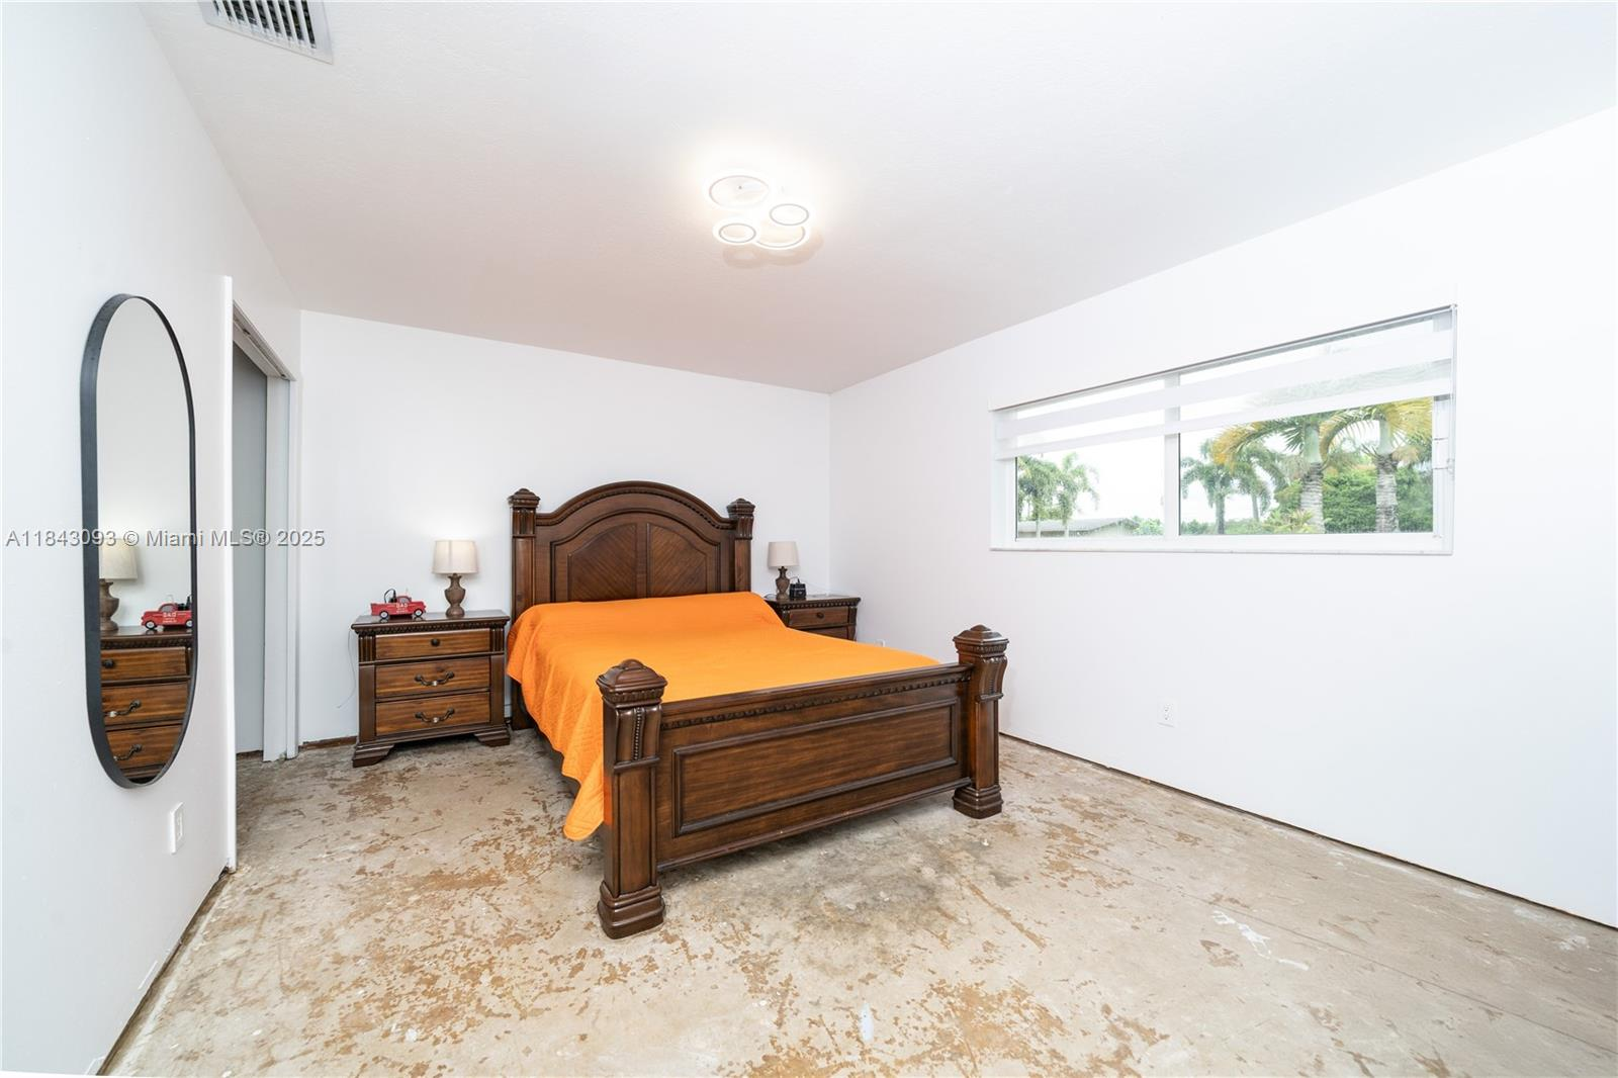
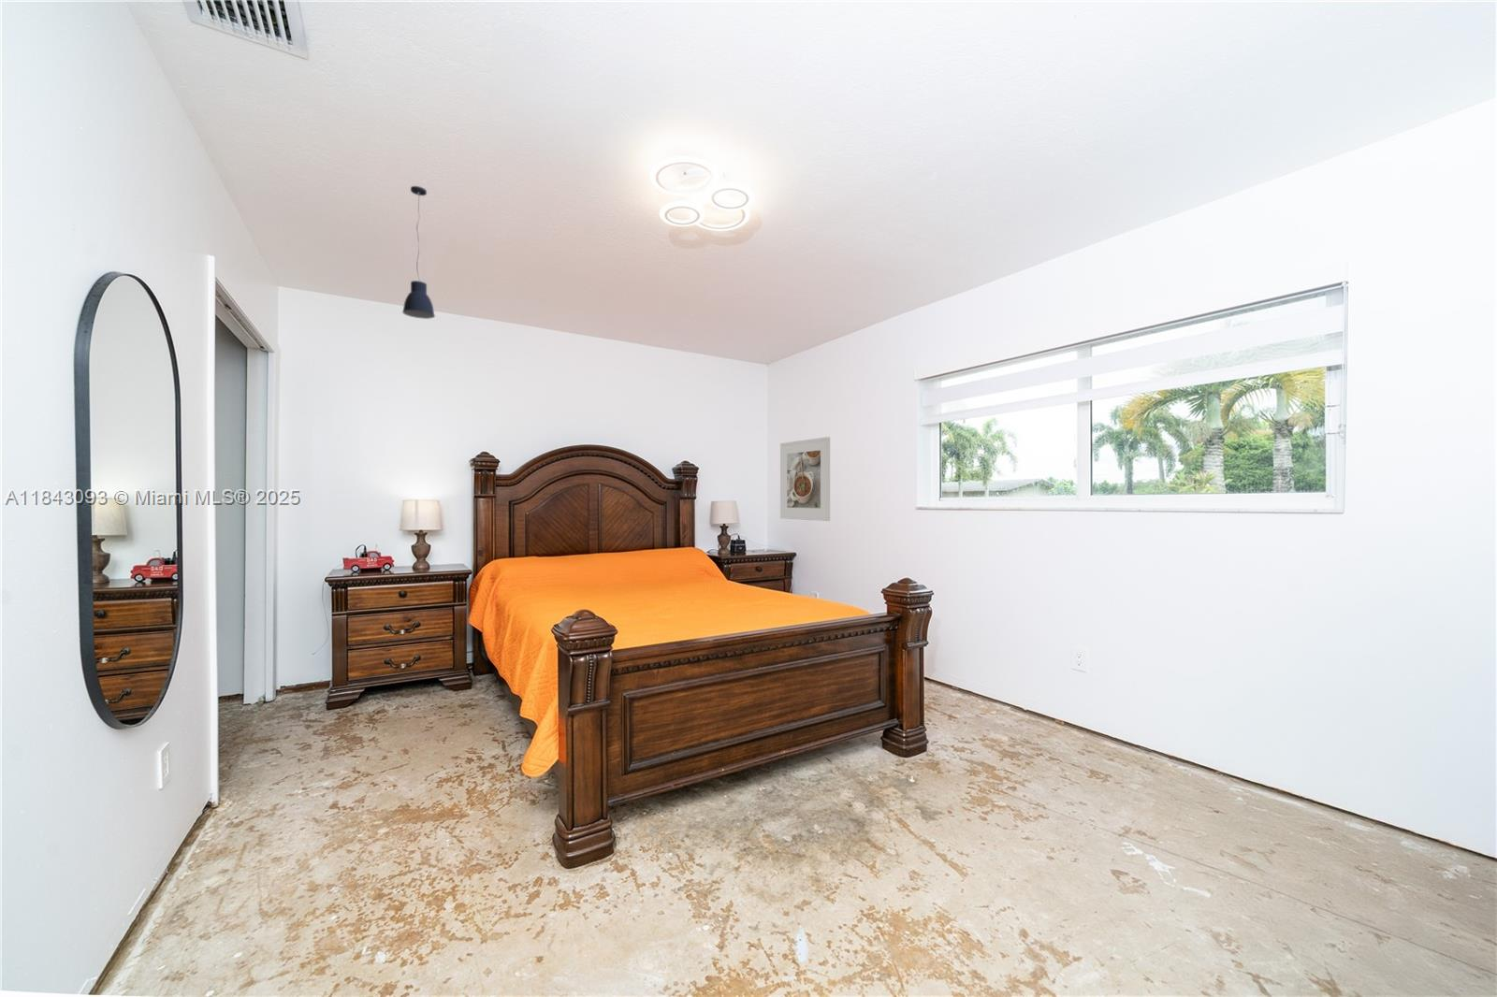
+ pendant light [402,185,436,319]
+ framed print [779,436,830,522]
